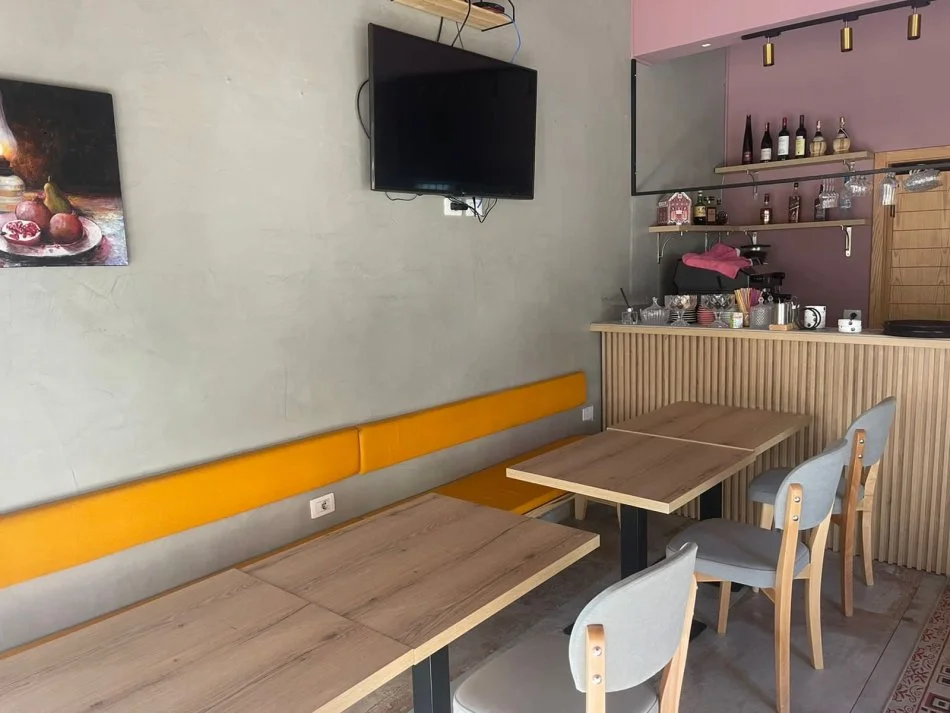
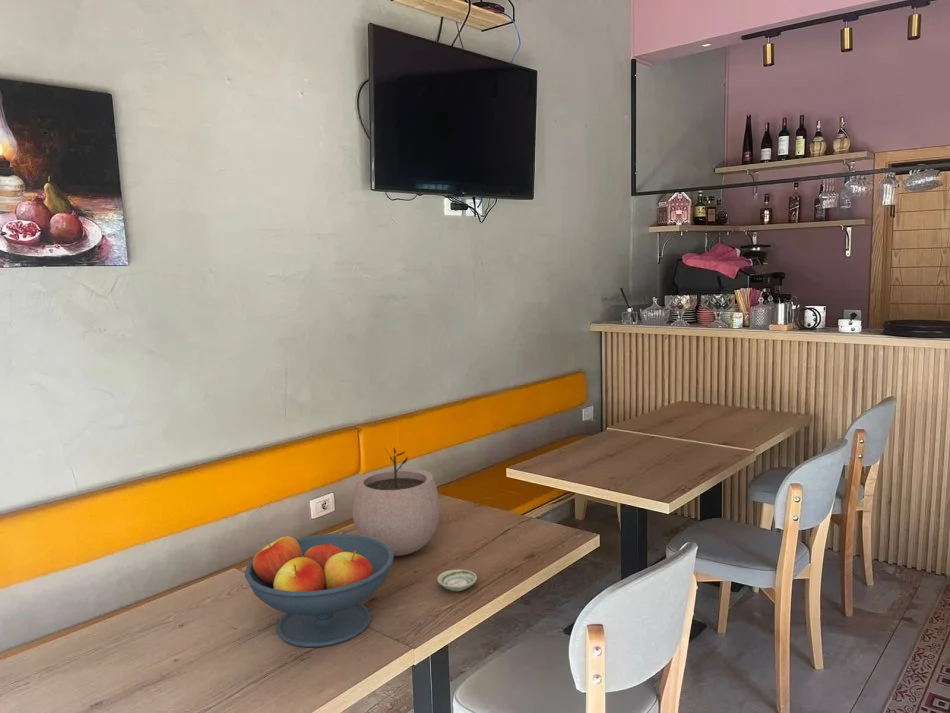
+ fruit bowl [244,533,395,648]
+ saucer [436,569,478,592]
+ plant pot [352,447,441,557]
